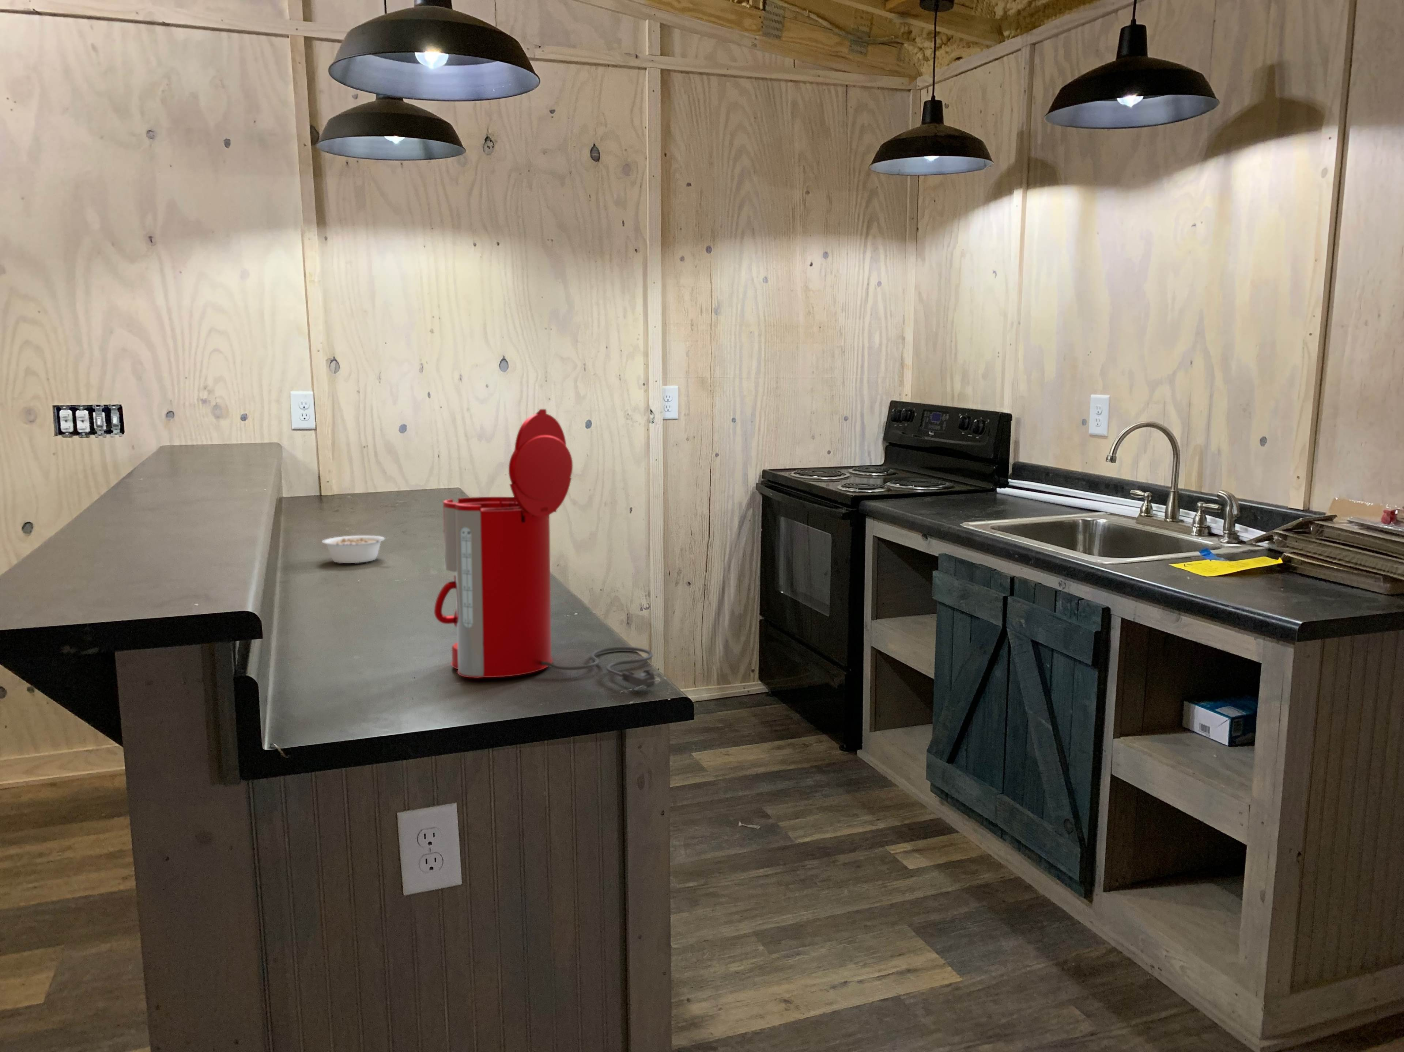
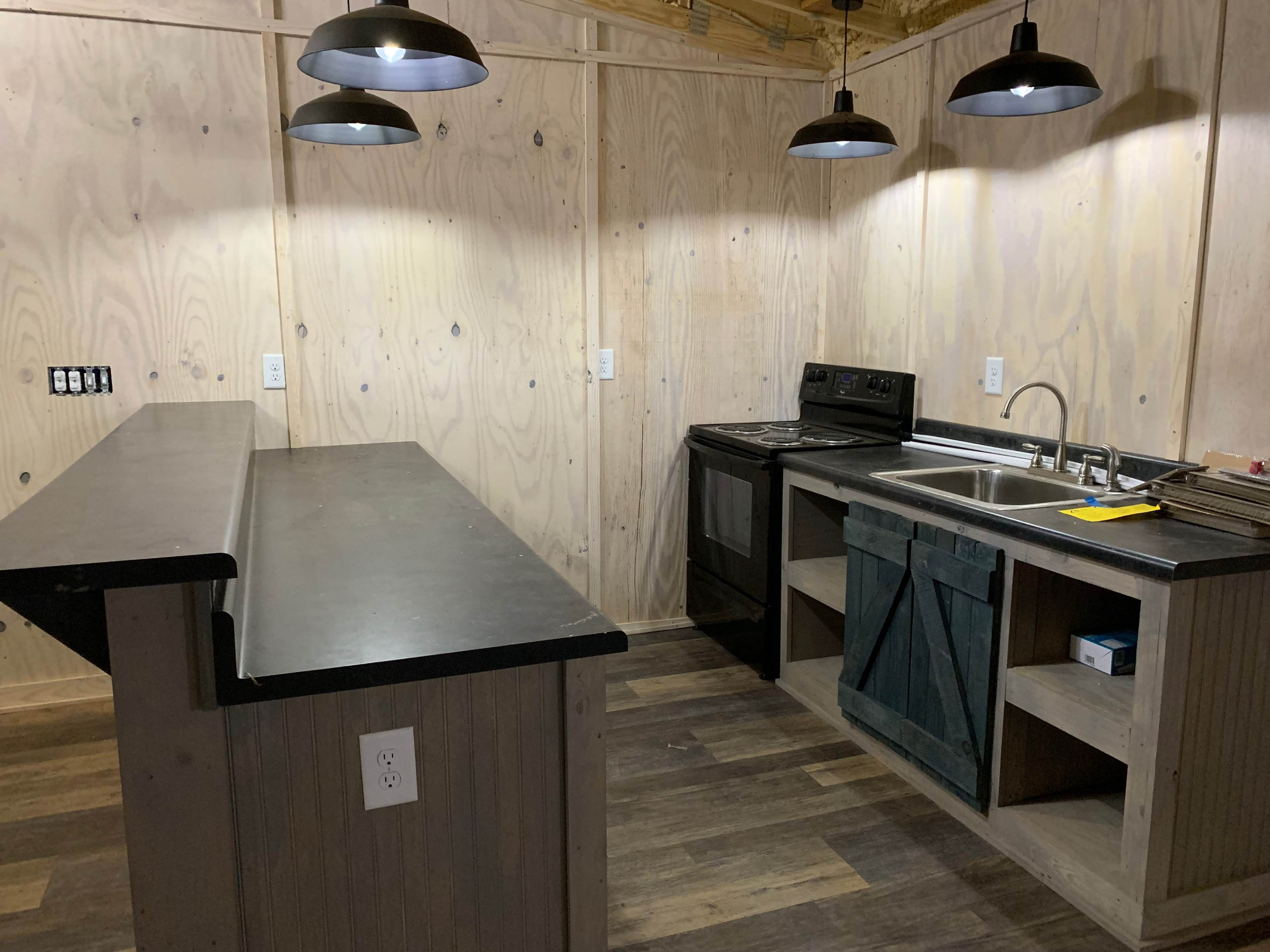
- legume [322,535,390,564]
- coffee maker [433,409,660,688]
